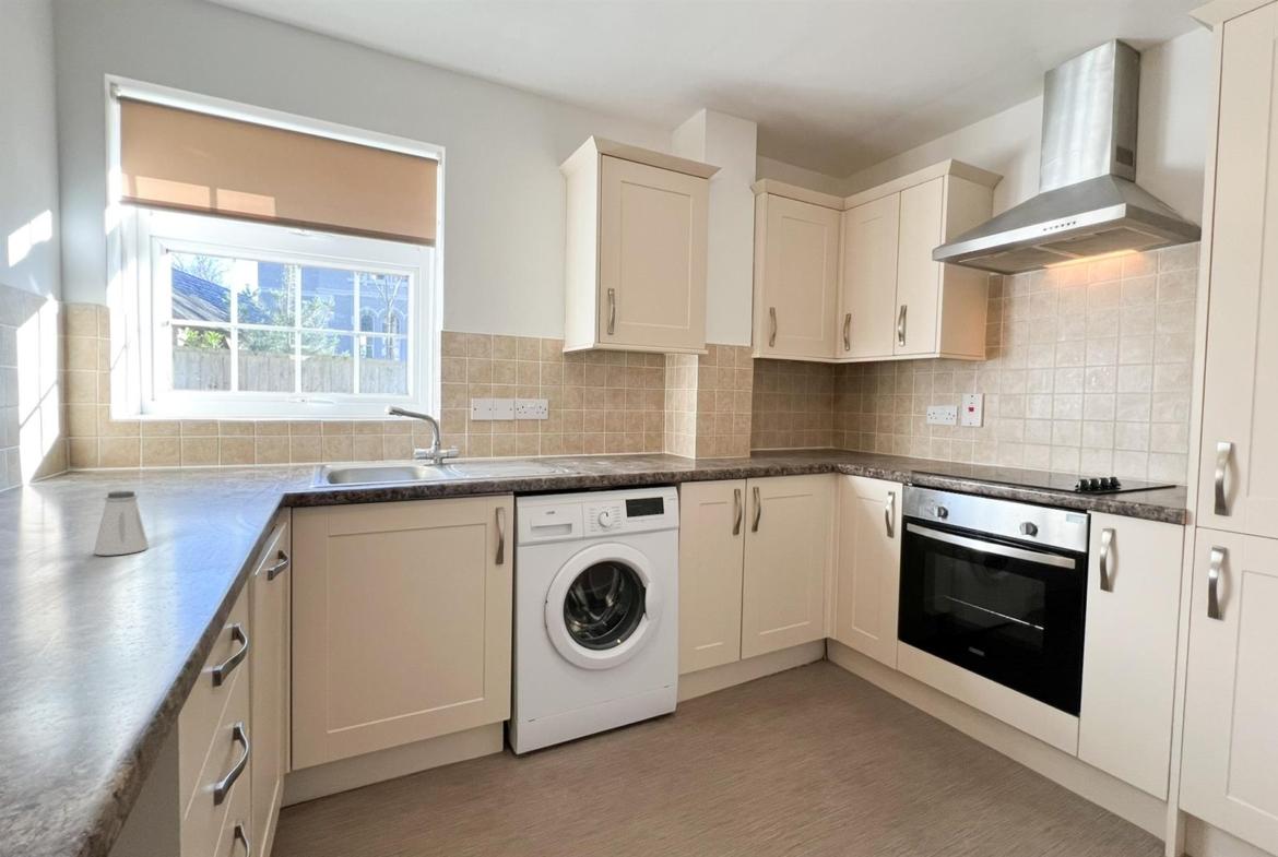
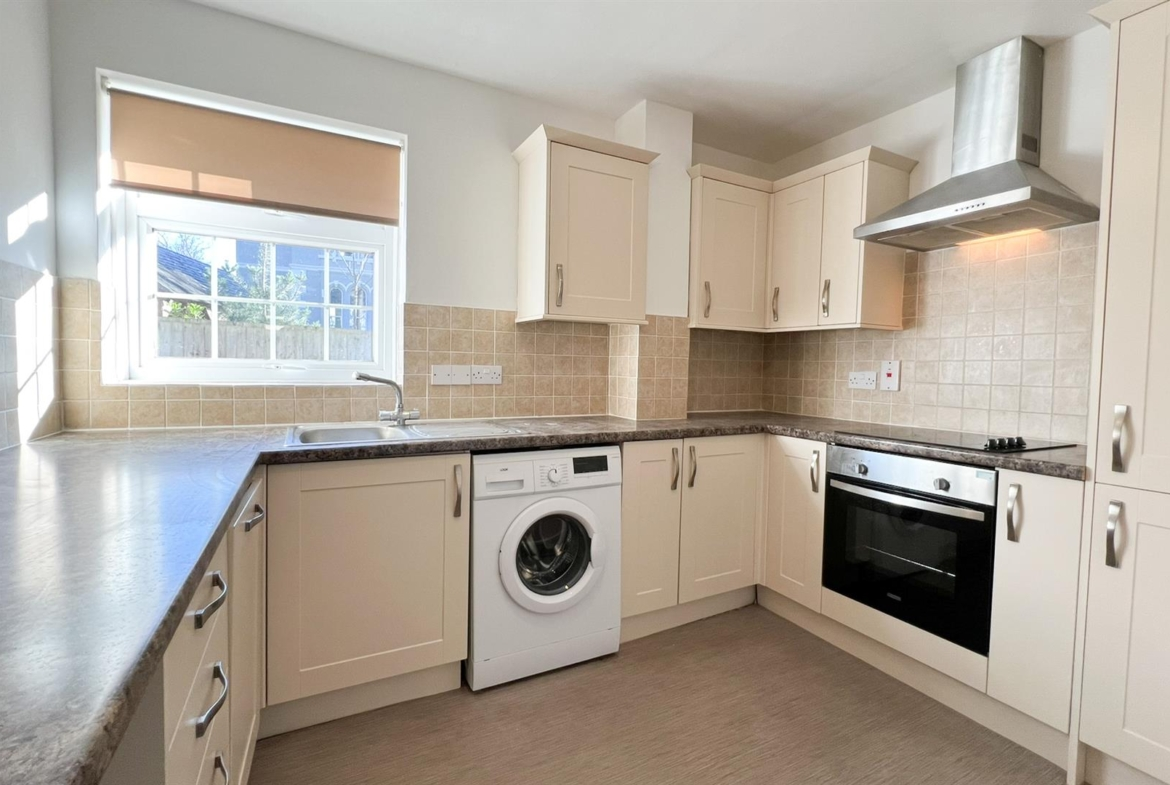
- saltshaker [93,490,150,557]
